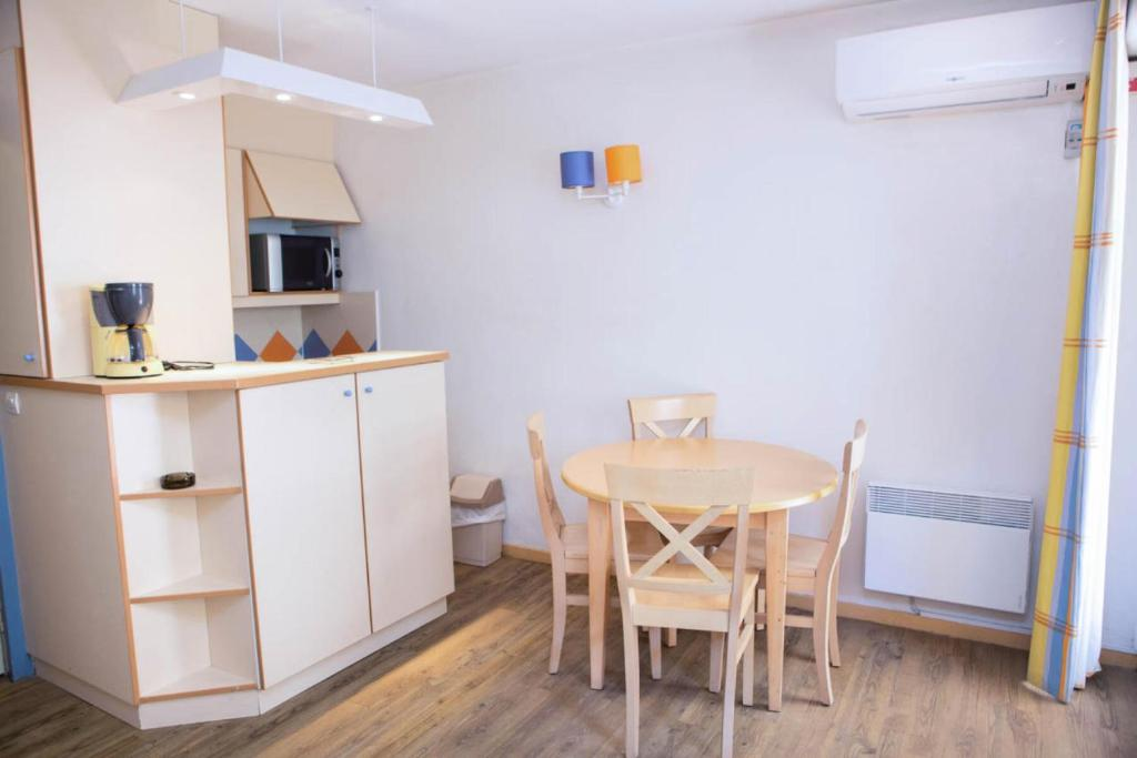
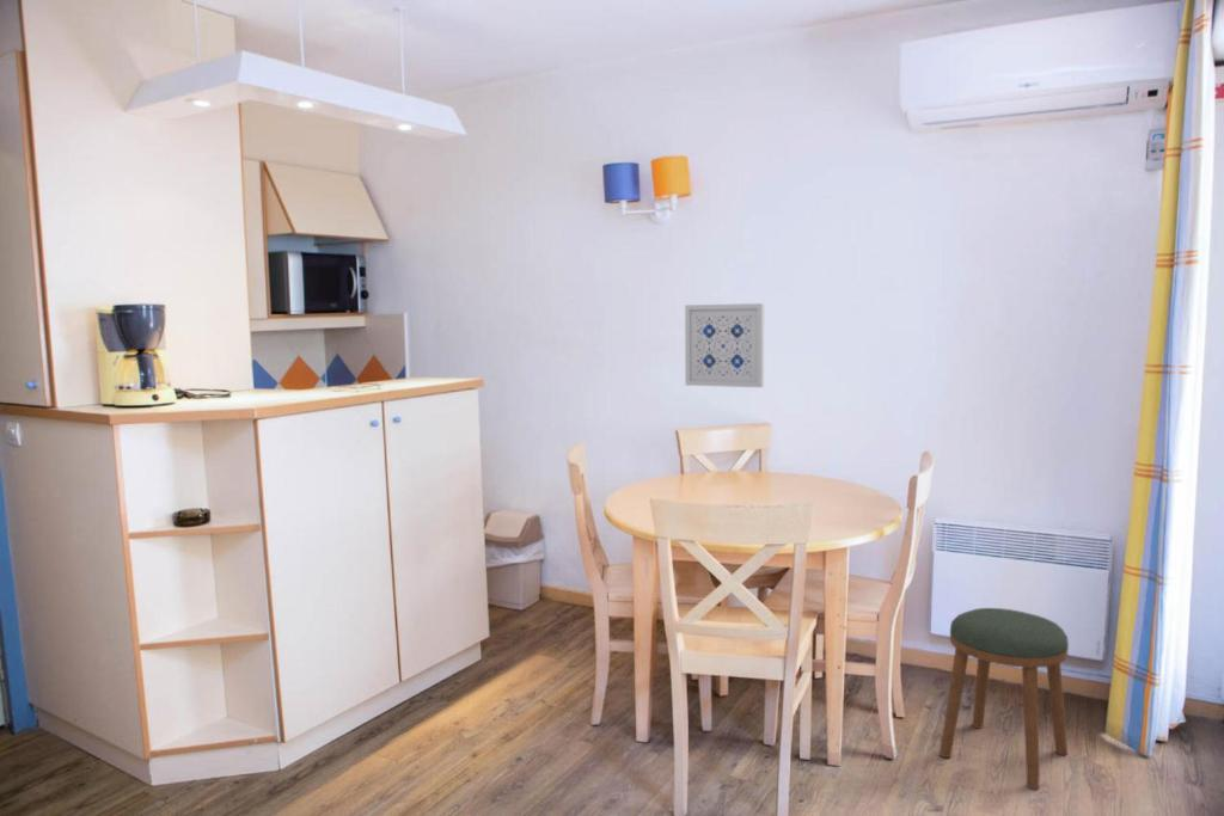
+ stool [938,607,1070,790]
+ wall art [684,302,765,388]
